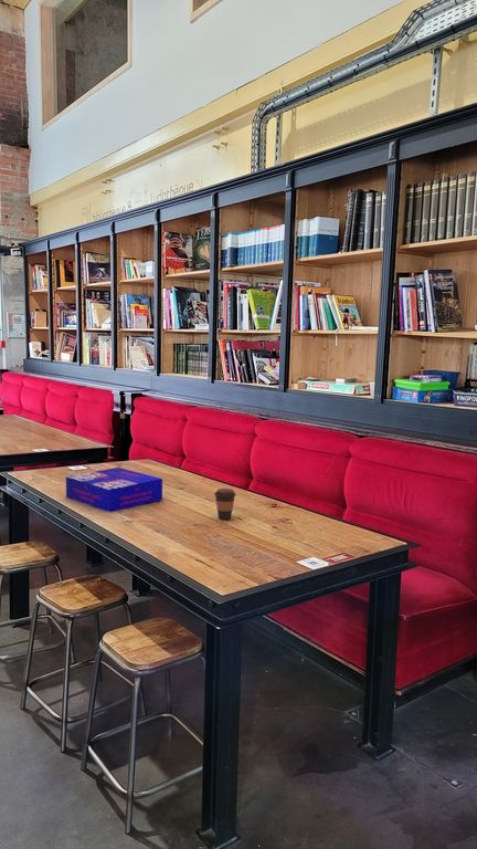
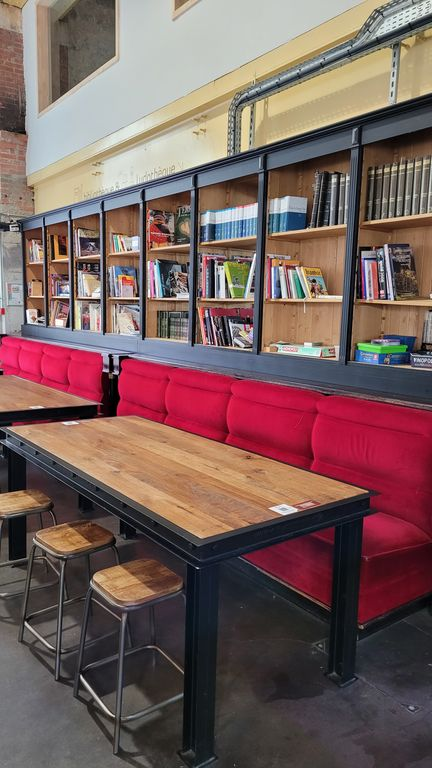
- board game [65,467,163,513]
- coffee cup [213,488,237,521]
